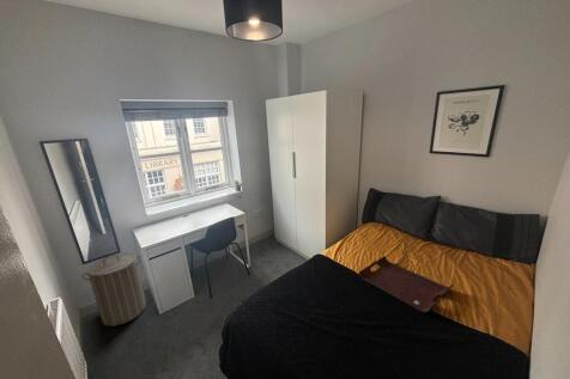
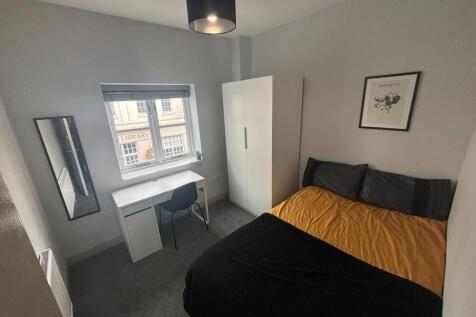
- serving tray [358,255,455,313]
- laundry hamper [80,252,147,328]
